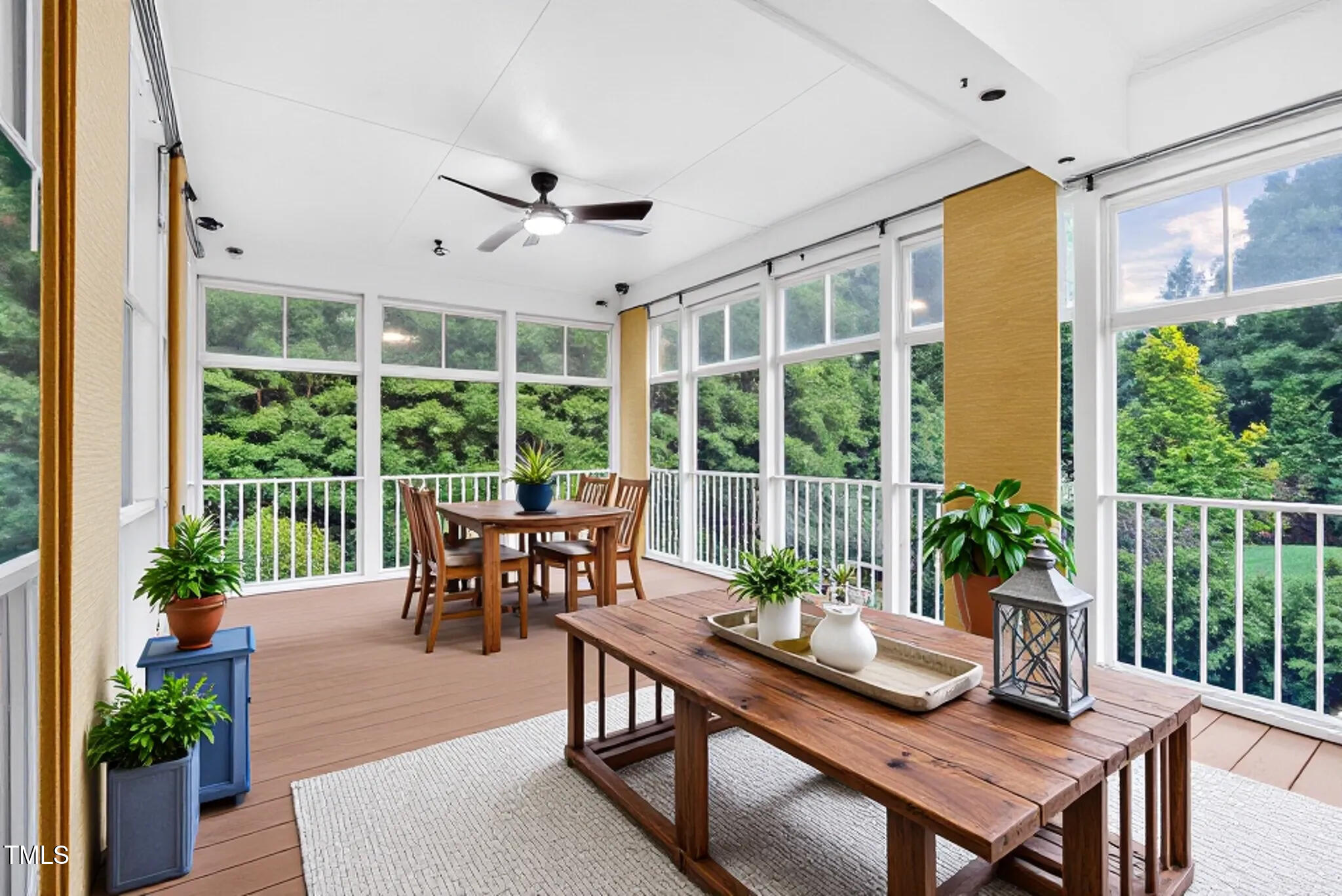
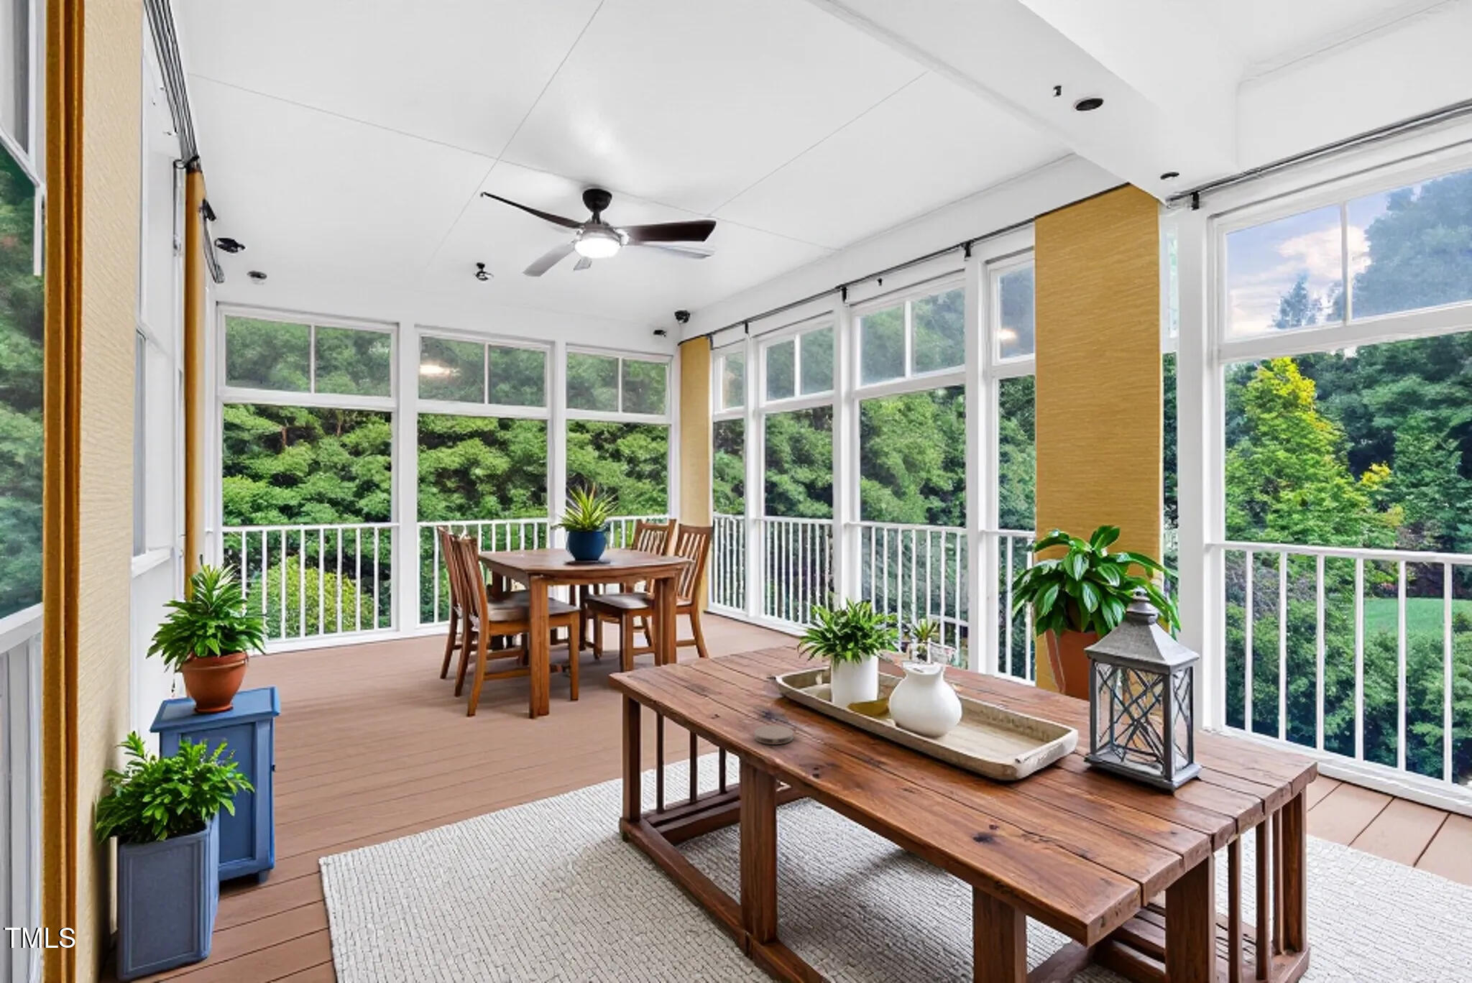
+ coaster [754,724,794,745]
